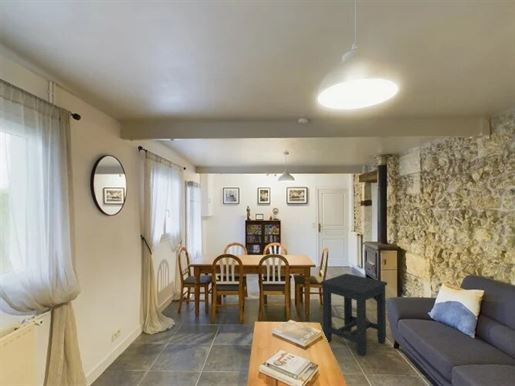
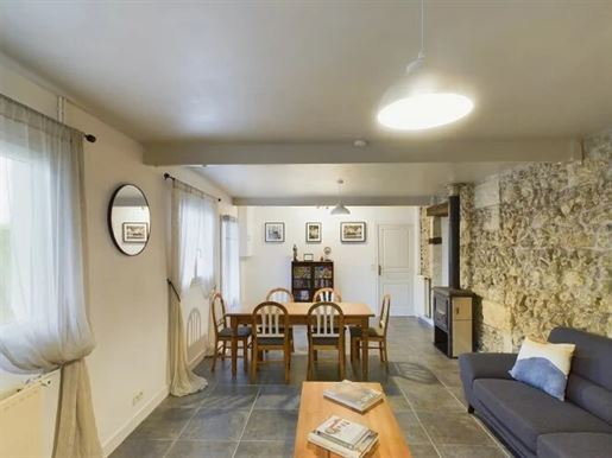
- side table [320,273,388,357]
